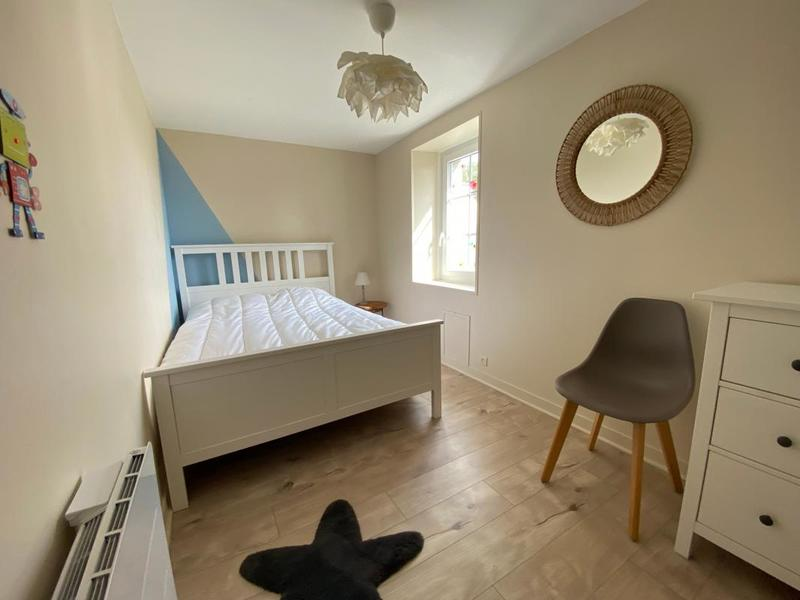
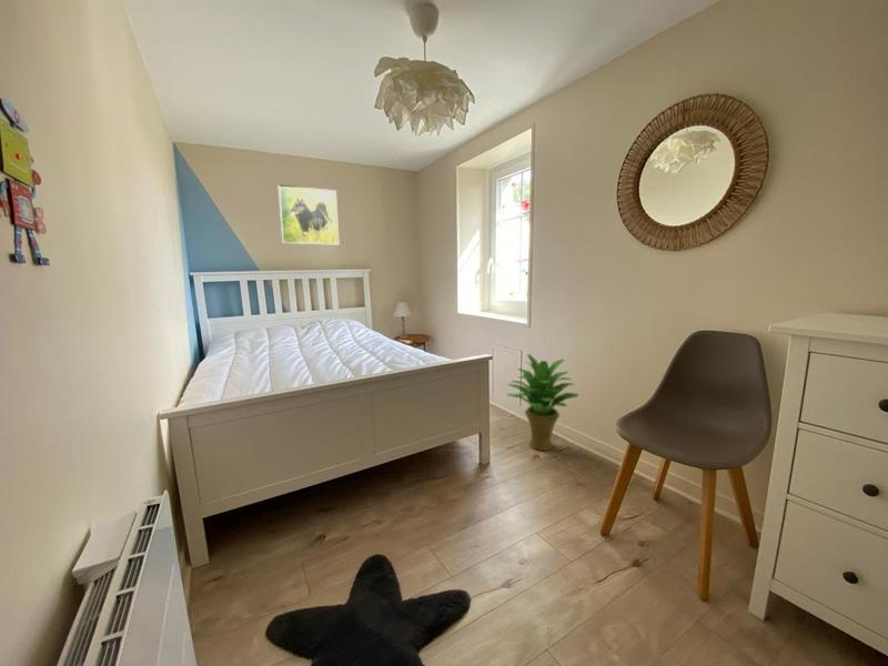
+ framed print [278,183,340,246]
+ potted plant [506,353,579,452]
